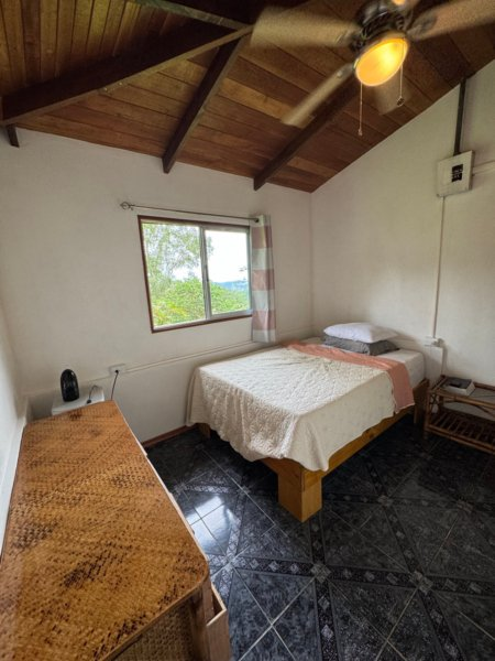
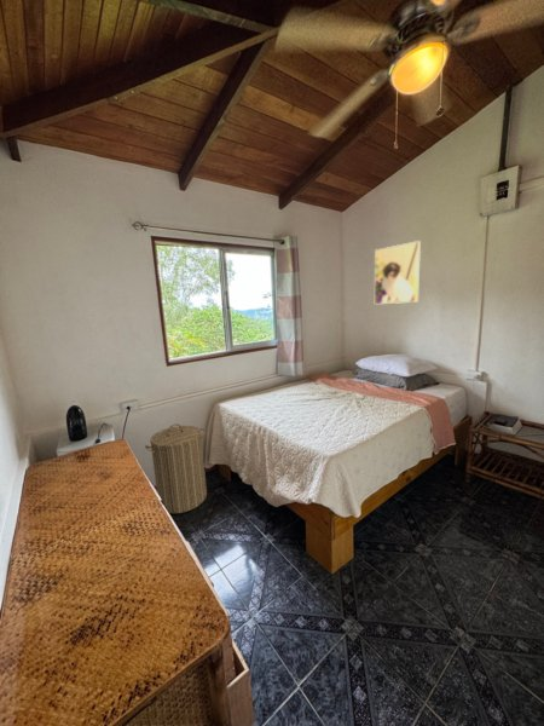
+ laundry hamper [144,422,208,514]
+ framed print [374,240,422,305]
